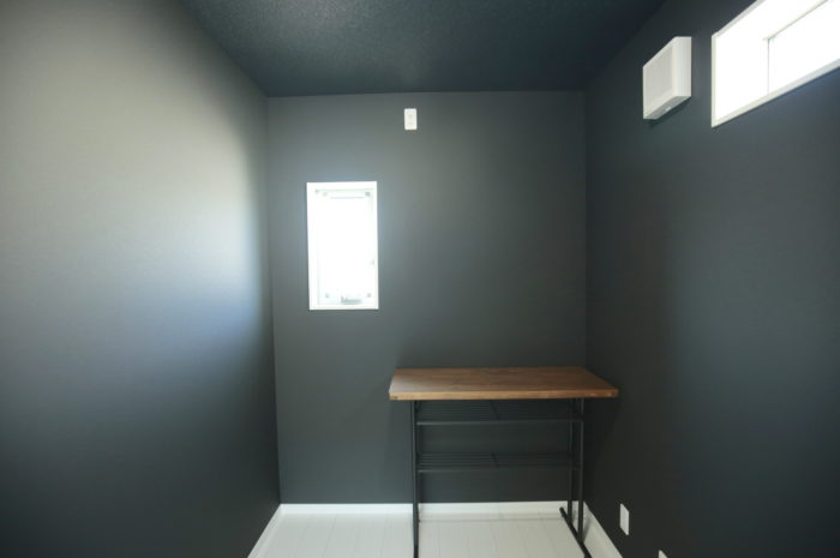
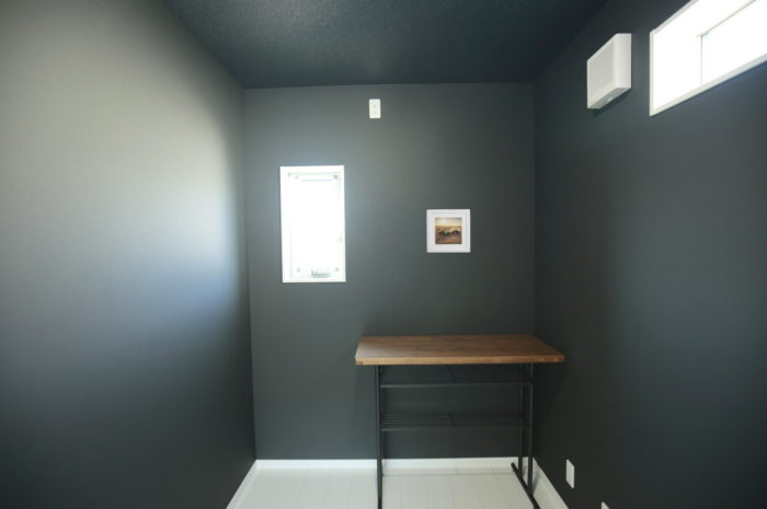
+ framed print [426,208,471,254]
